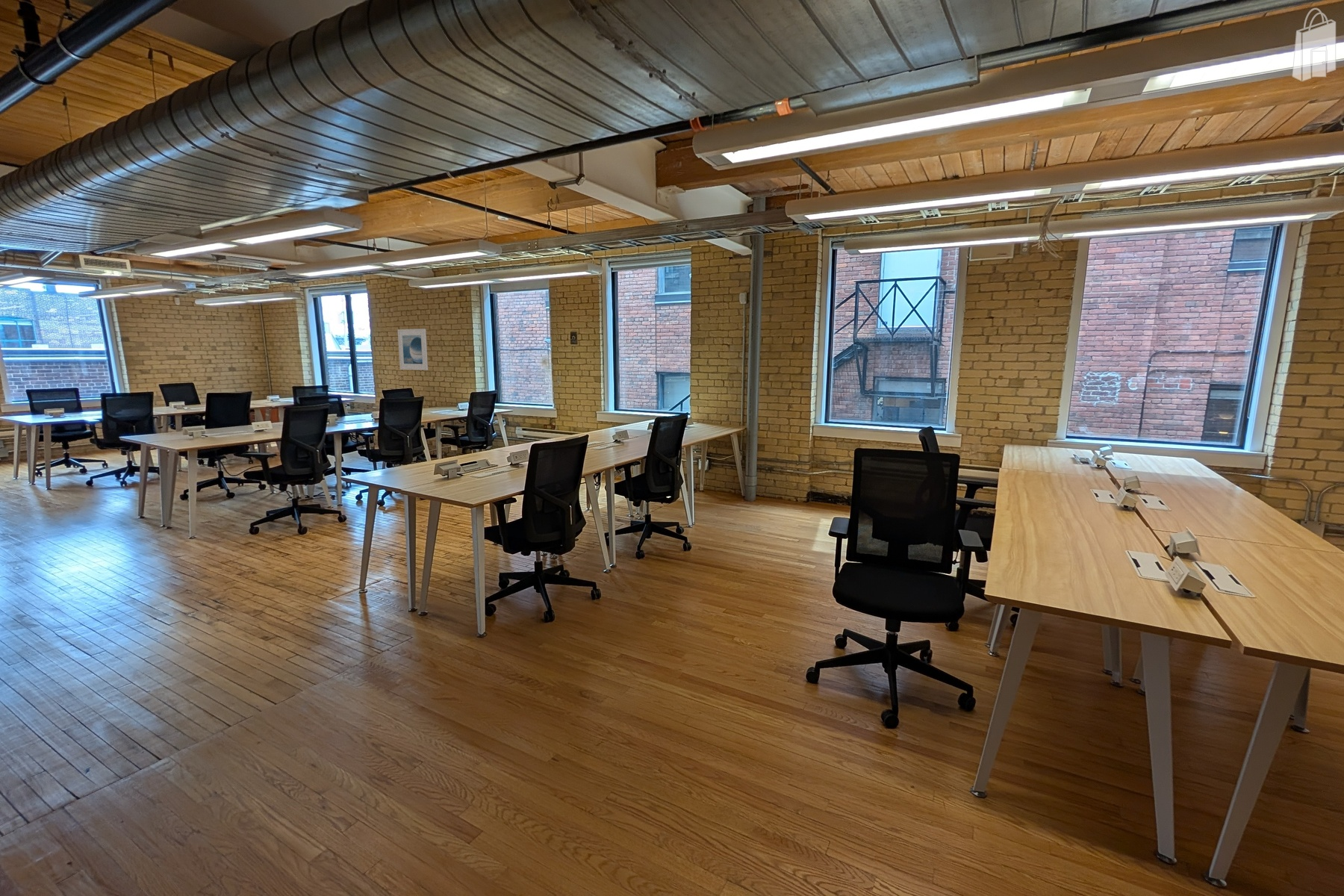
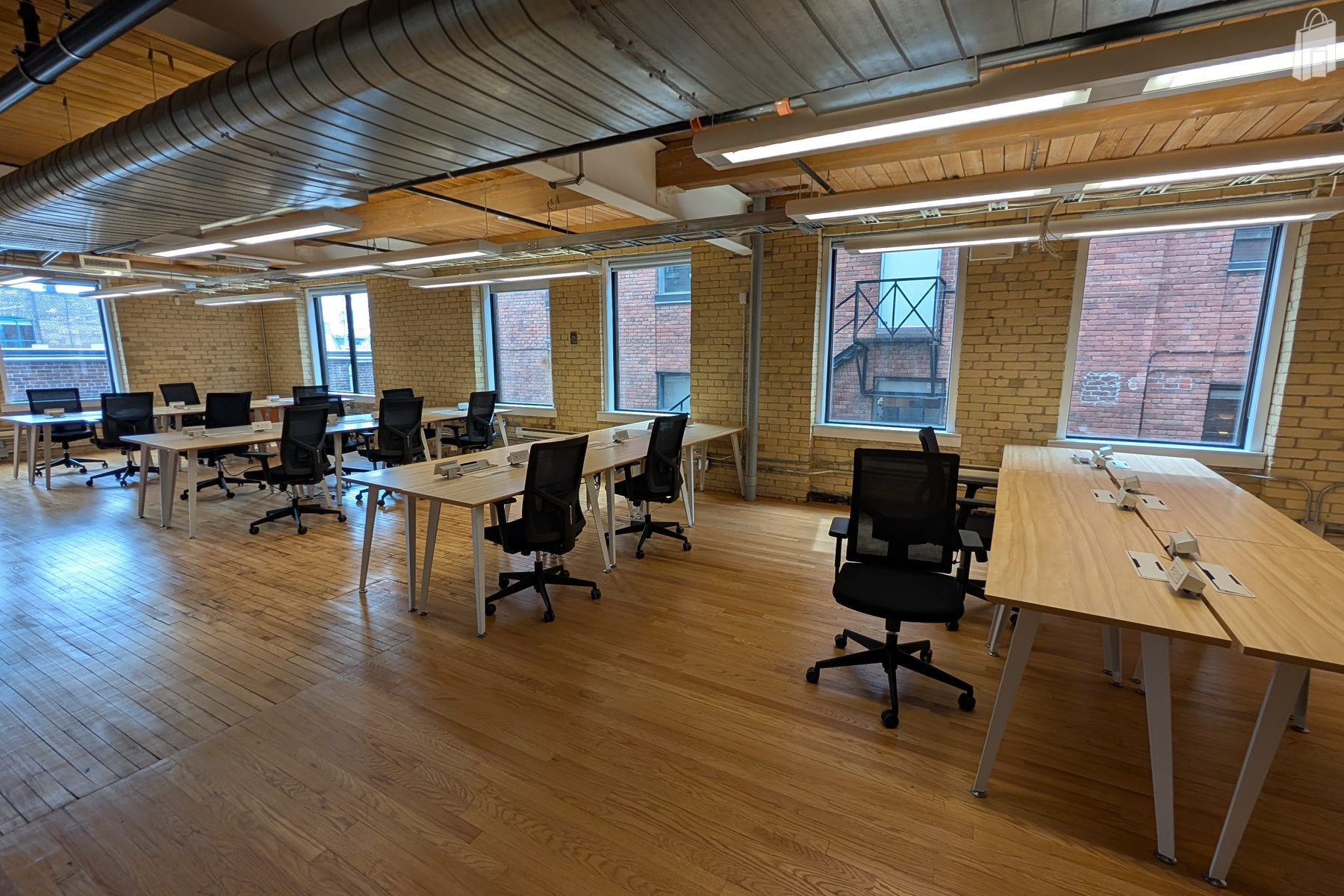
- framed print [397,328,429,371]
